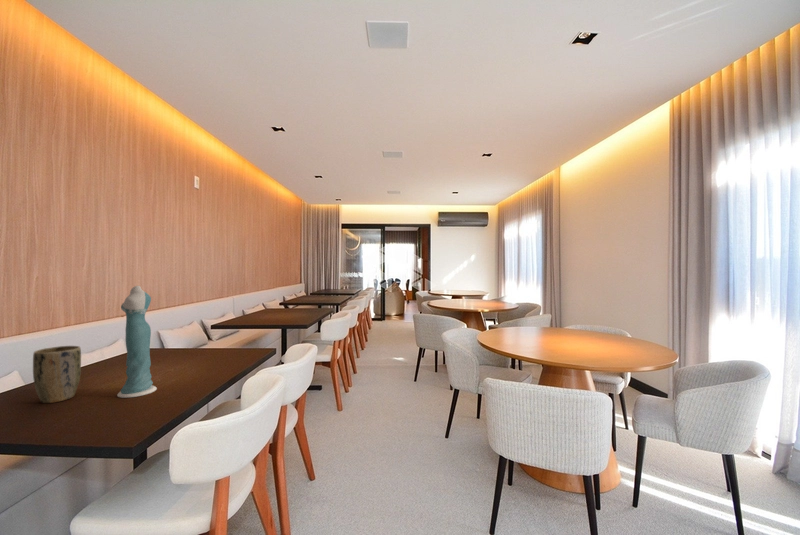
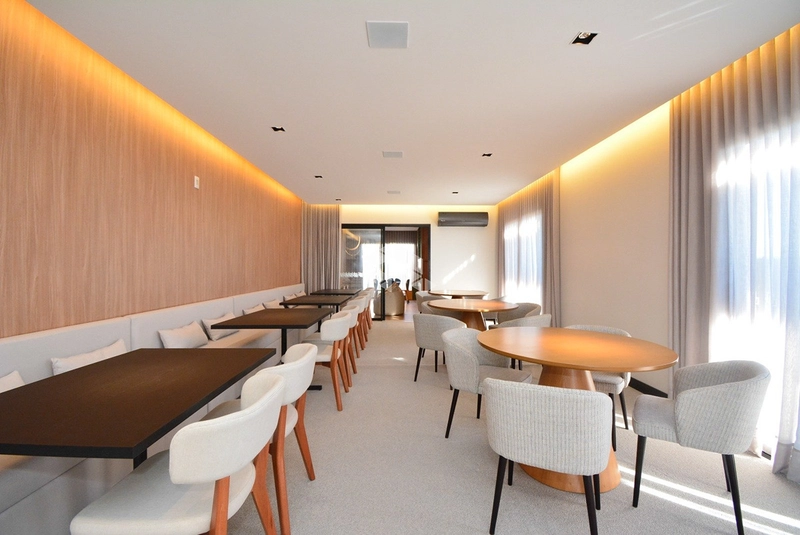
- dress [116,285,158,399]
- plant pot [32,345,82,404]
